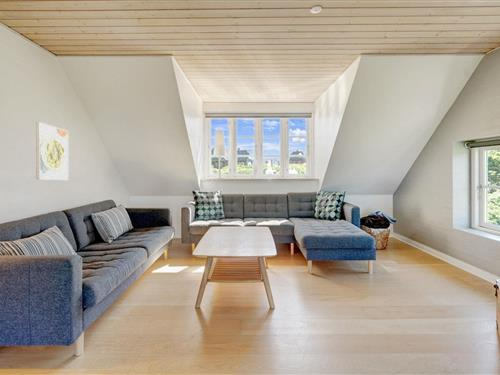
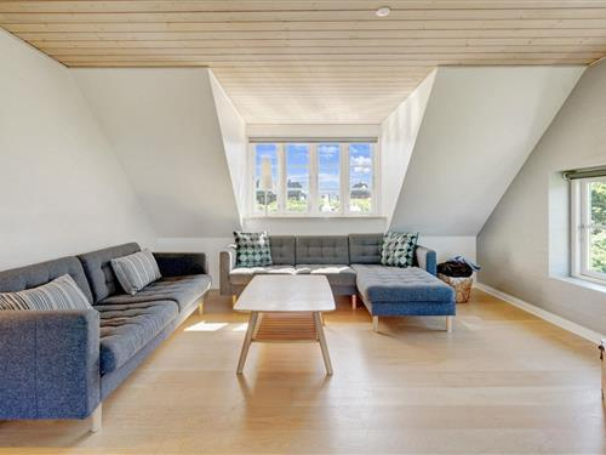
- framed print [35,121,69,181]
